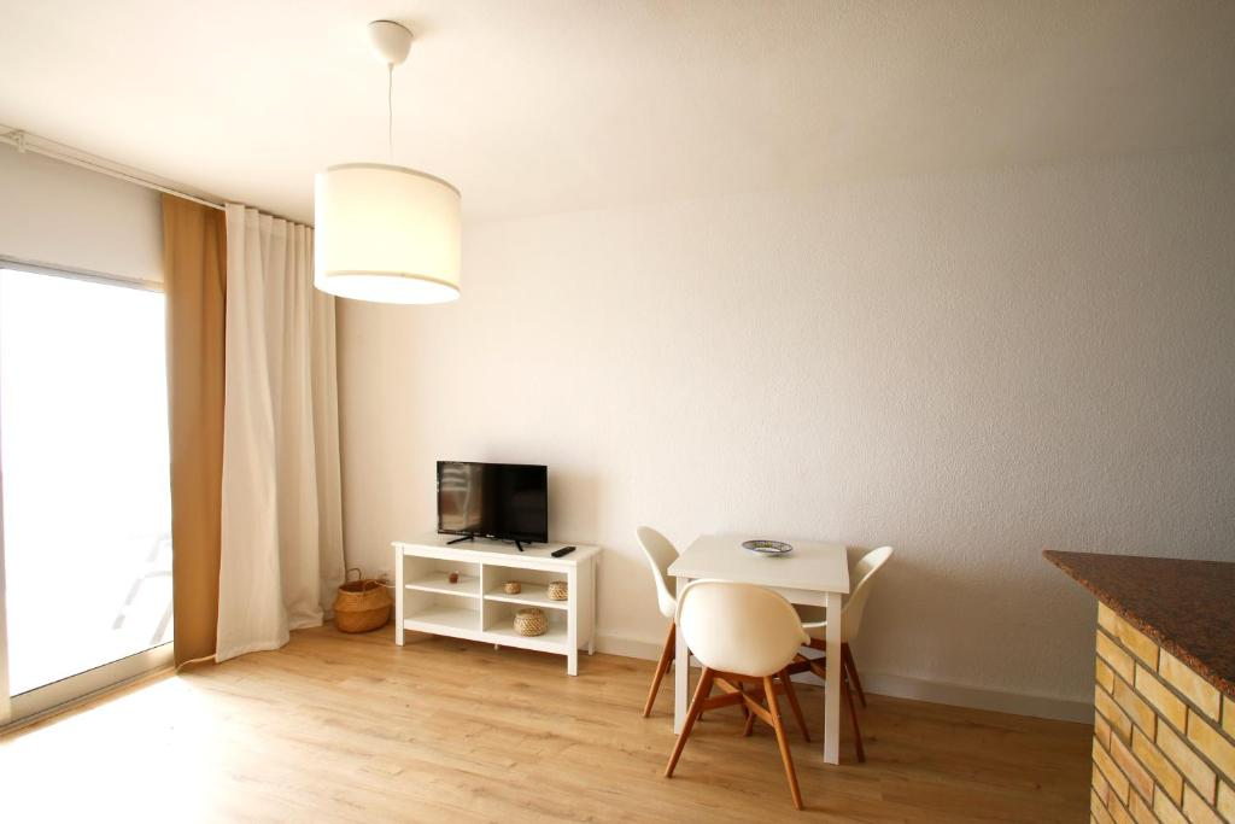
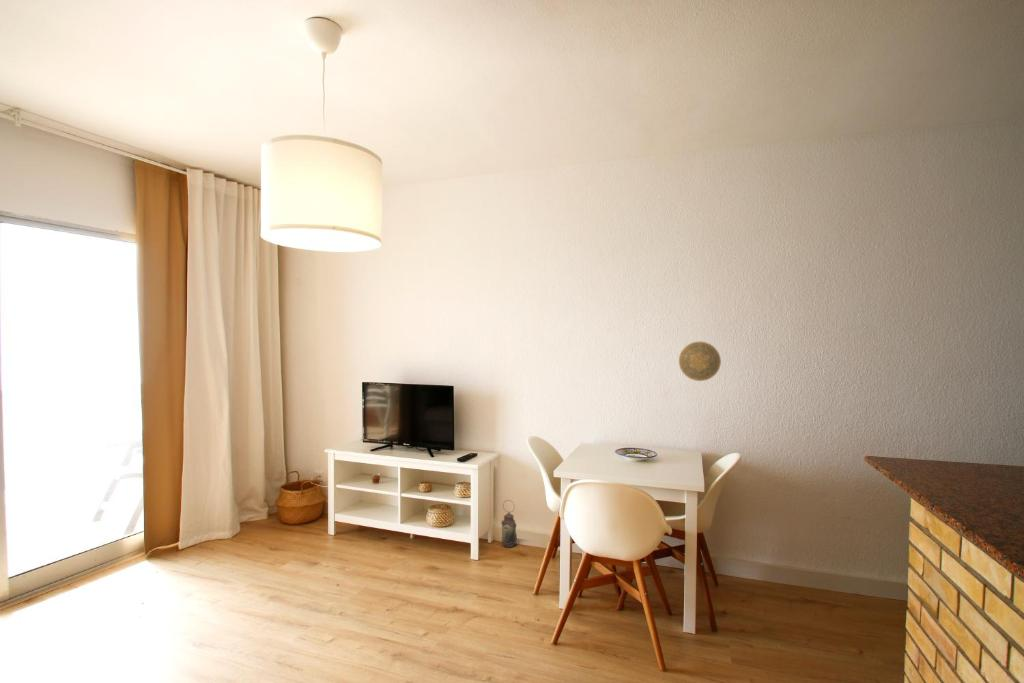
+ lantern [500,499,518,549]
+ decorative plate [678,340,722,382]
